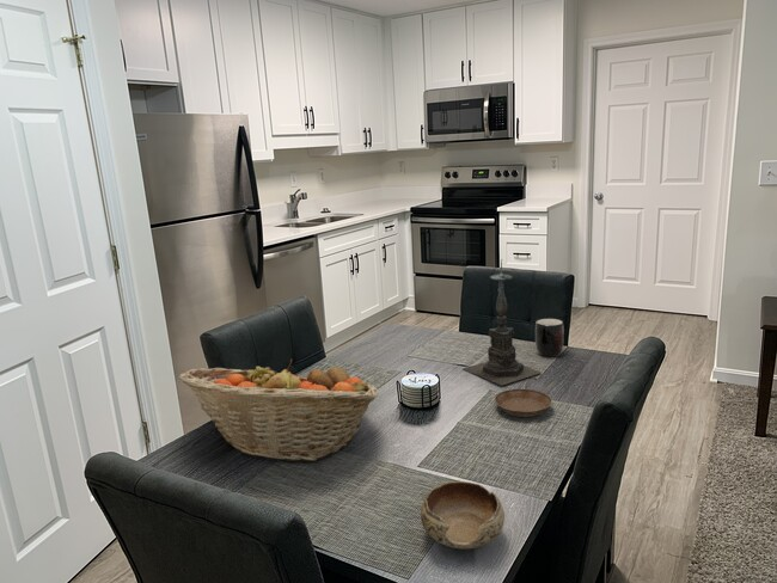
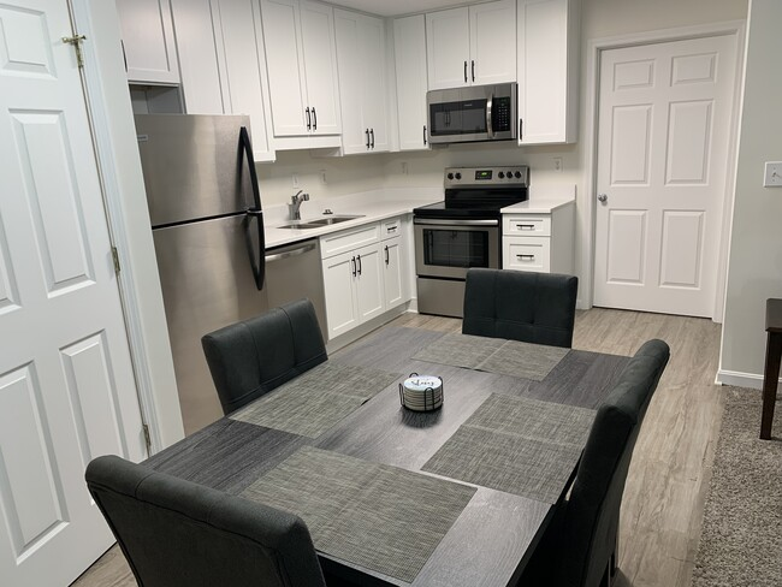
- bowl [420,480,506,551]
- fruit basket [178,358,380,462]
- candle holder [463,258,542,387]
- saucer [494,388,553,418]
- mug [534,318,565,358]
